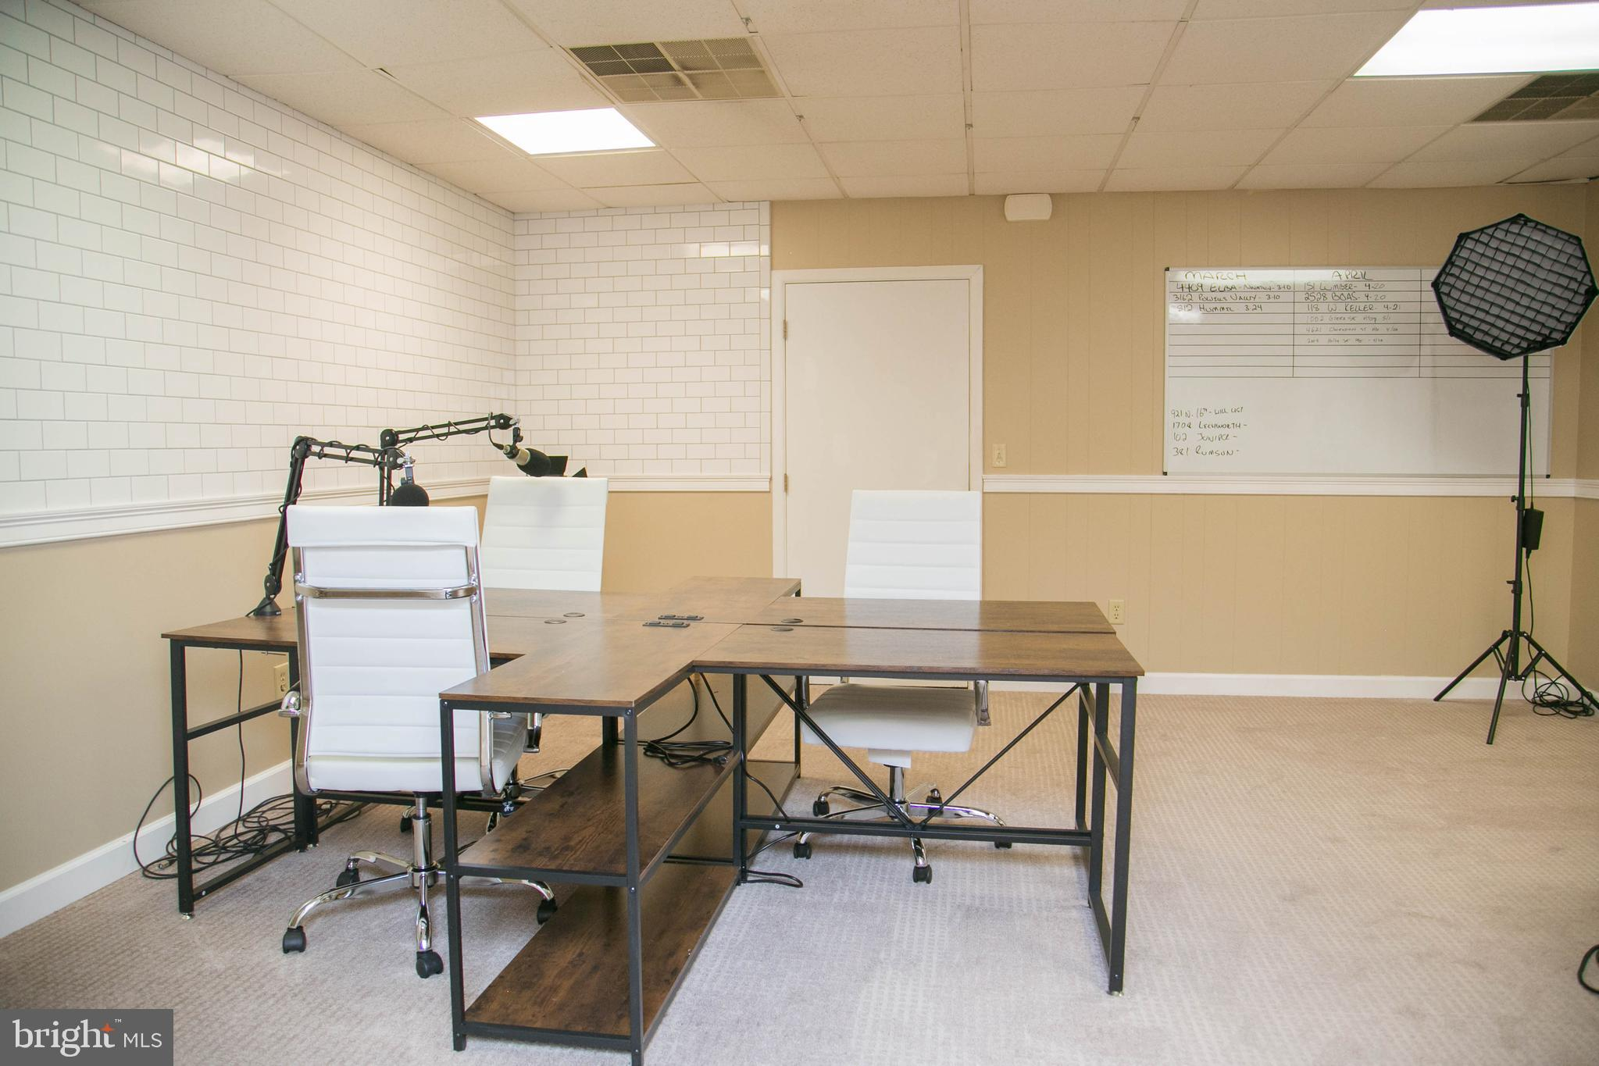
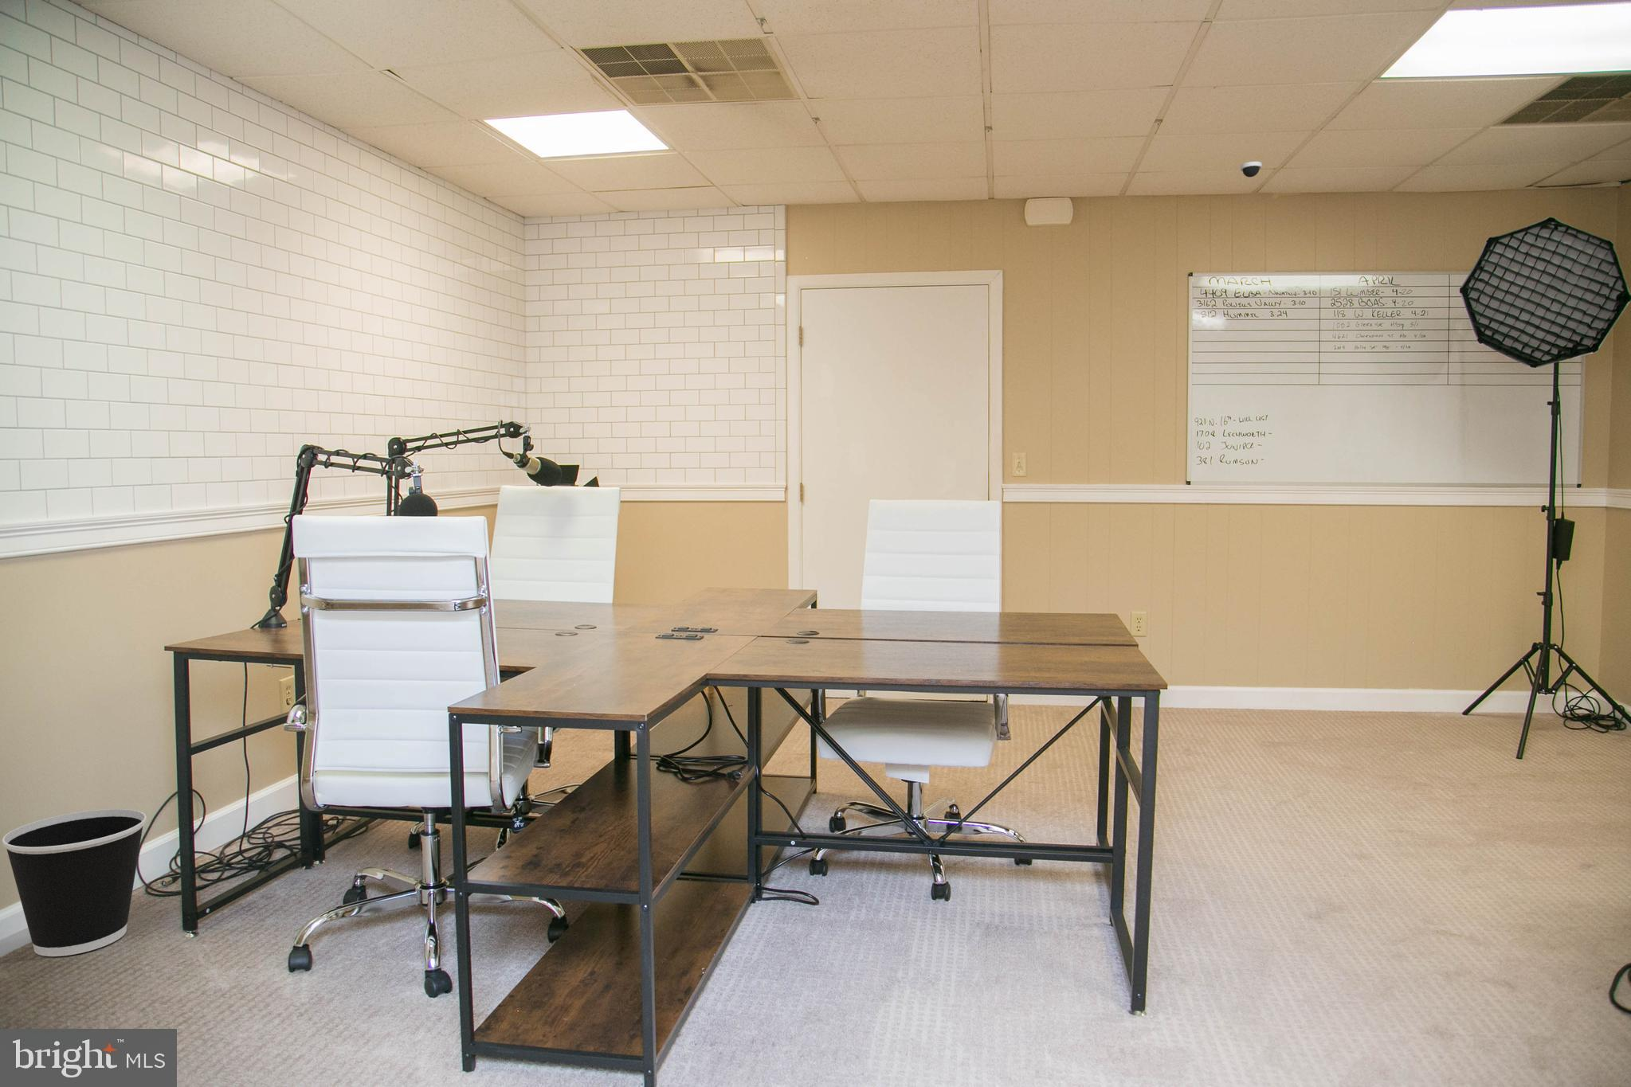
+ dome security camera [1240,161,1263,177]
+ wastebasket [1,808,147,957]
